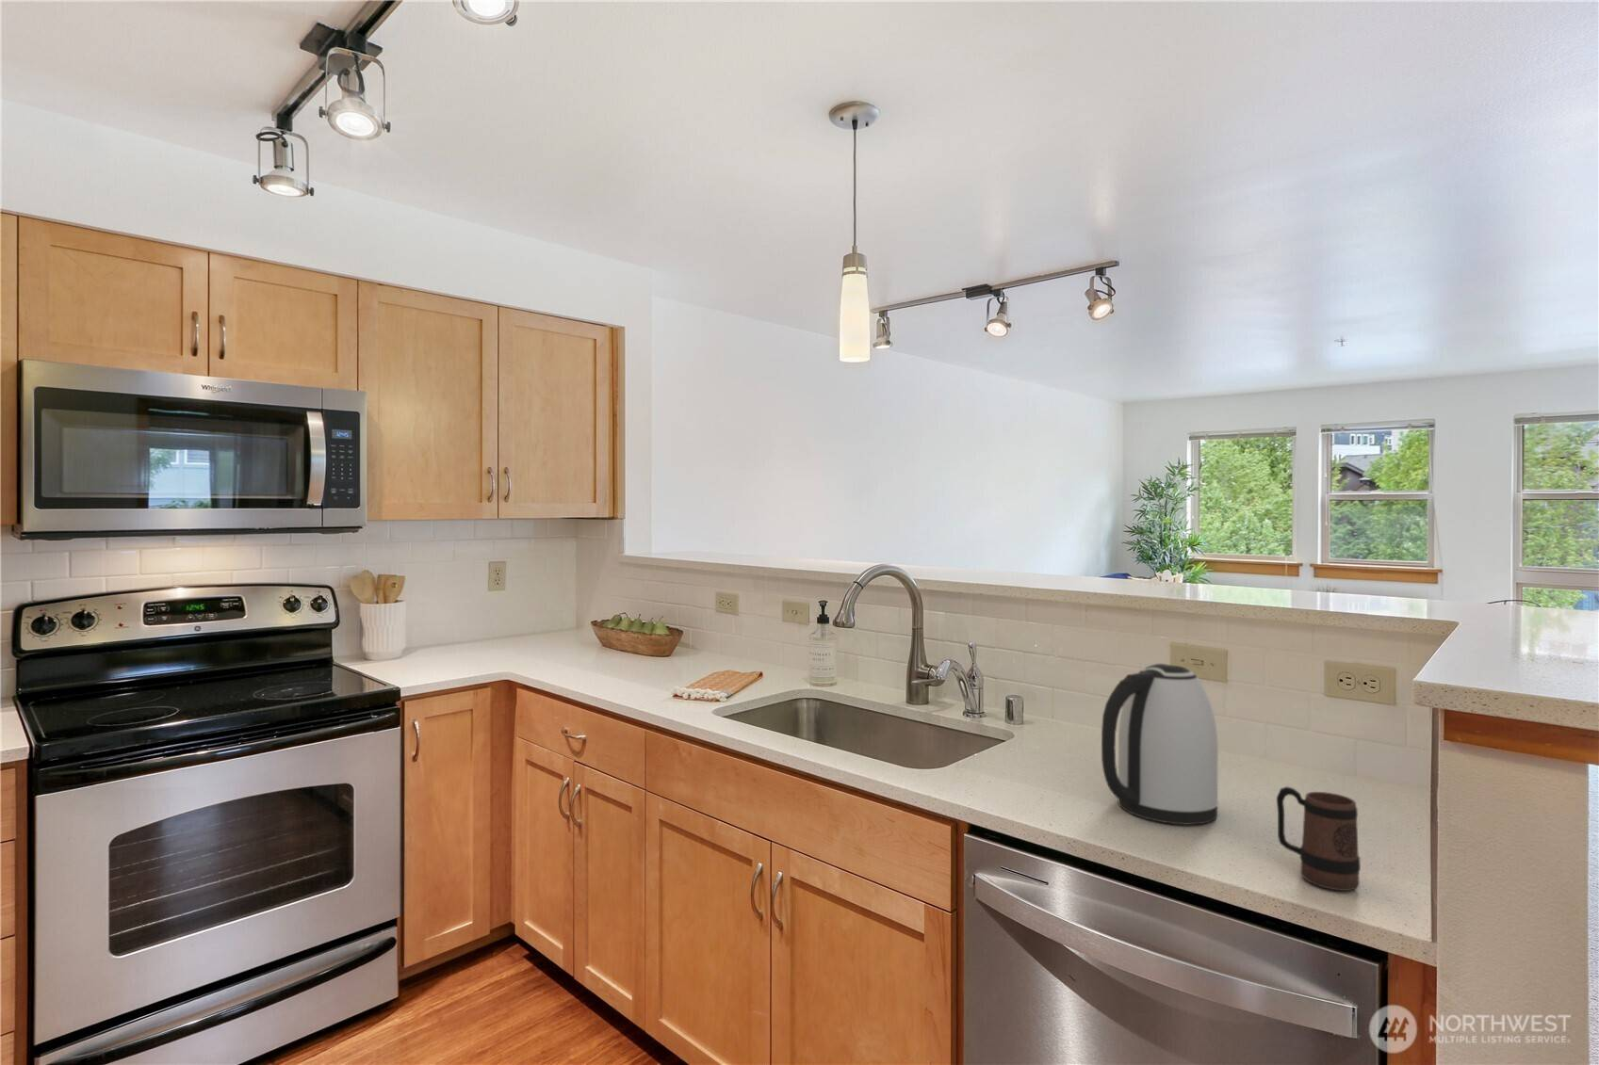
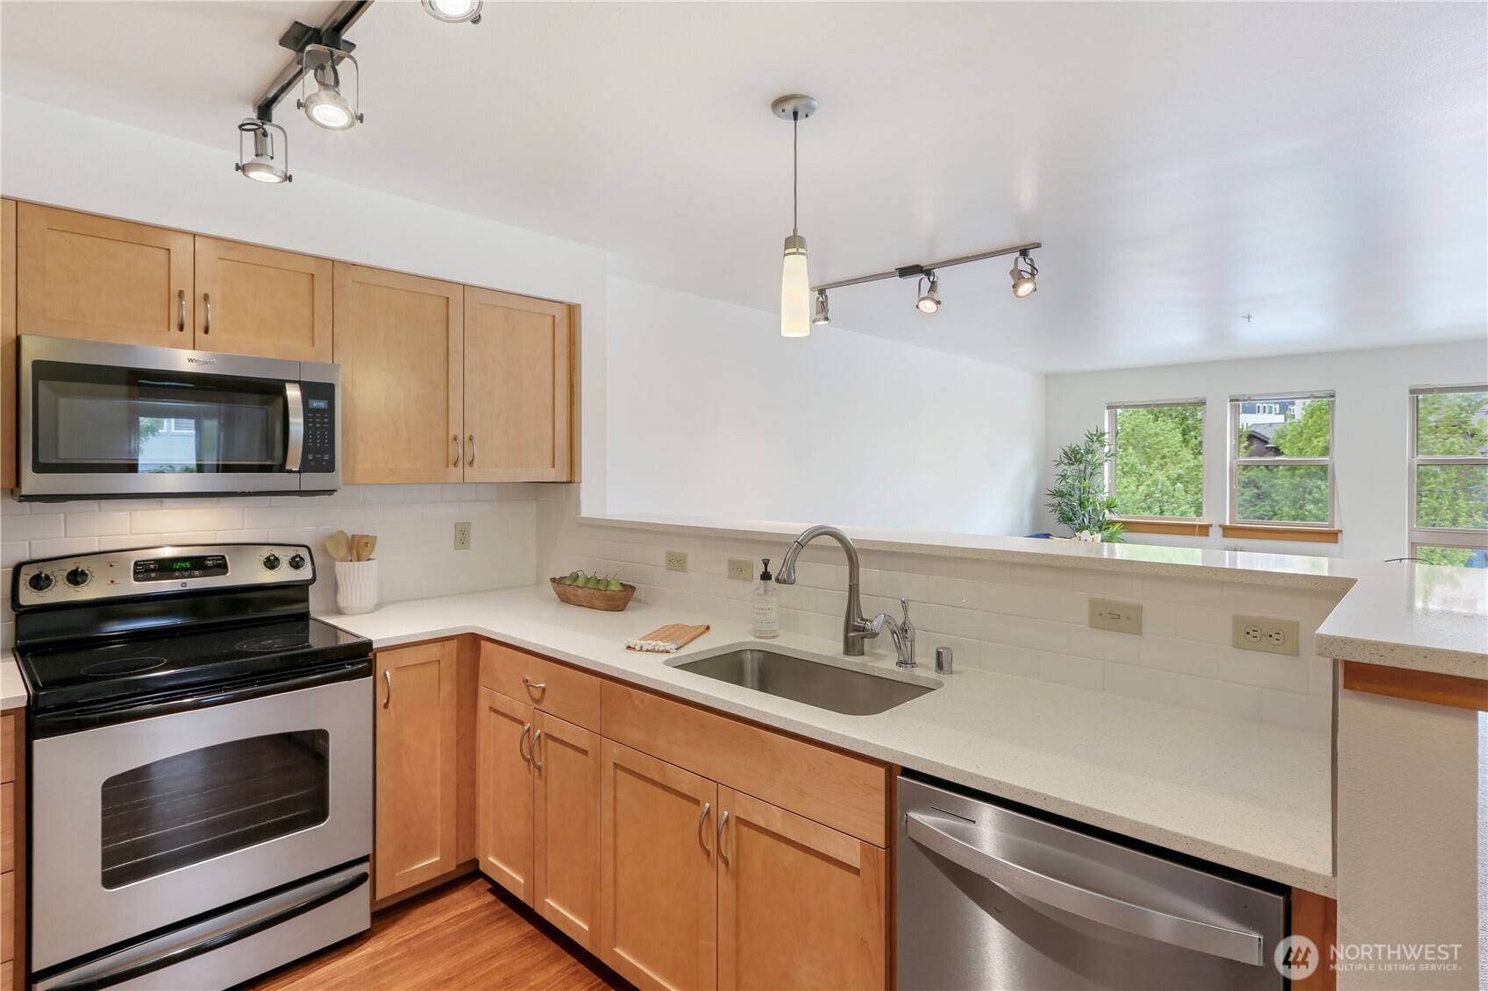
- kettle [1101,663,1220,826]
- mug [1276,786,1361,891]
